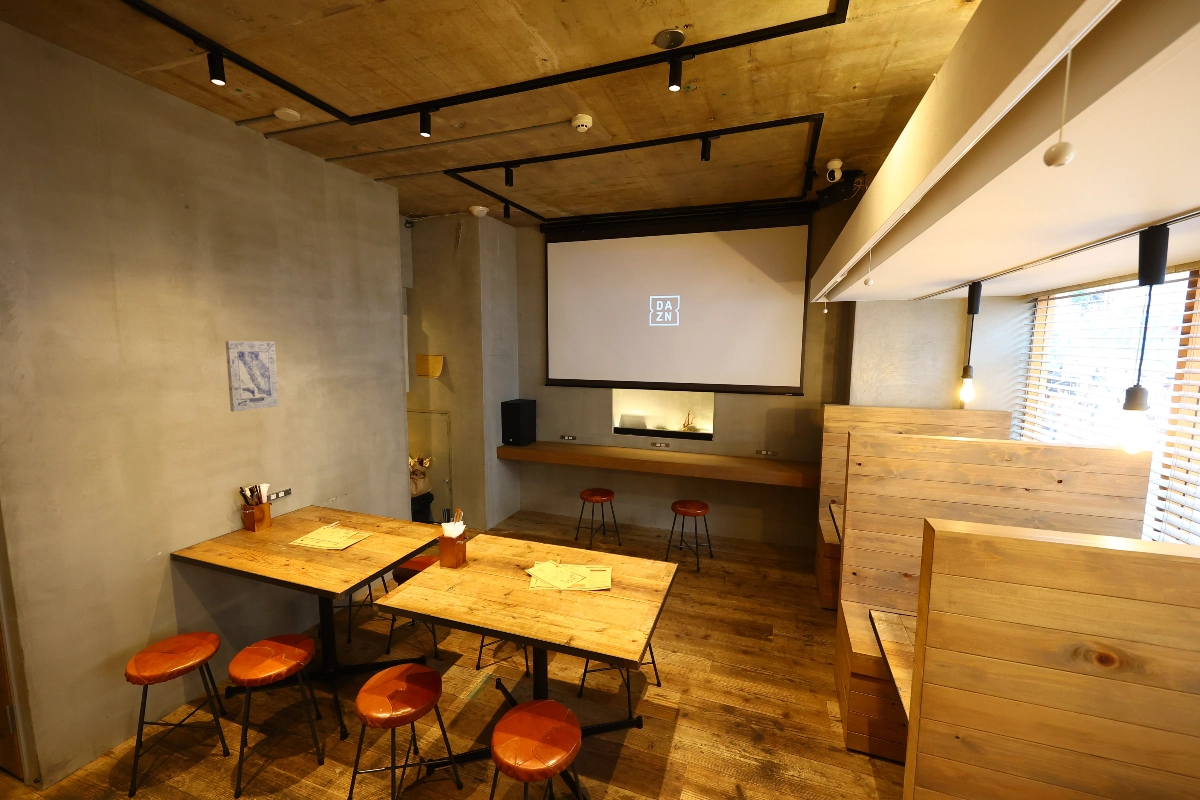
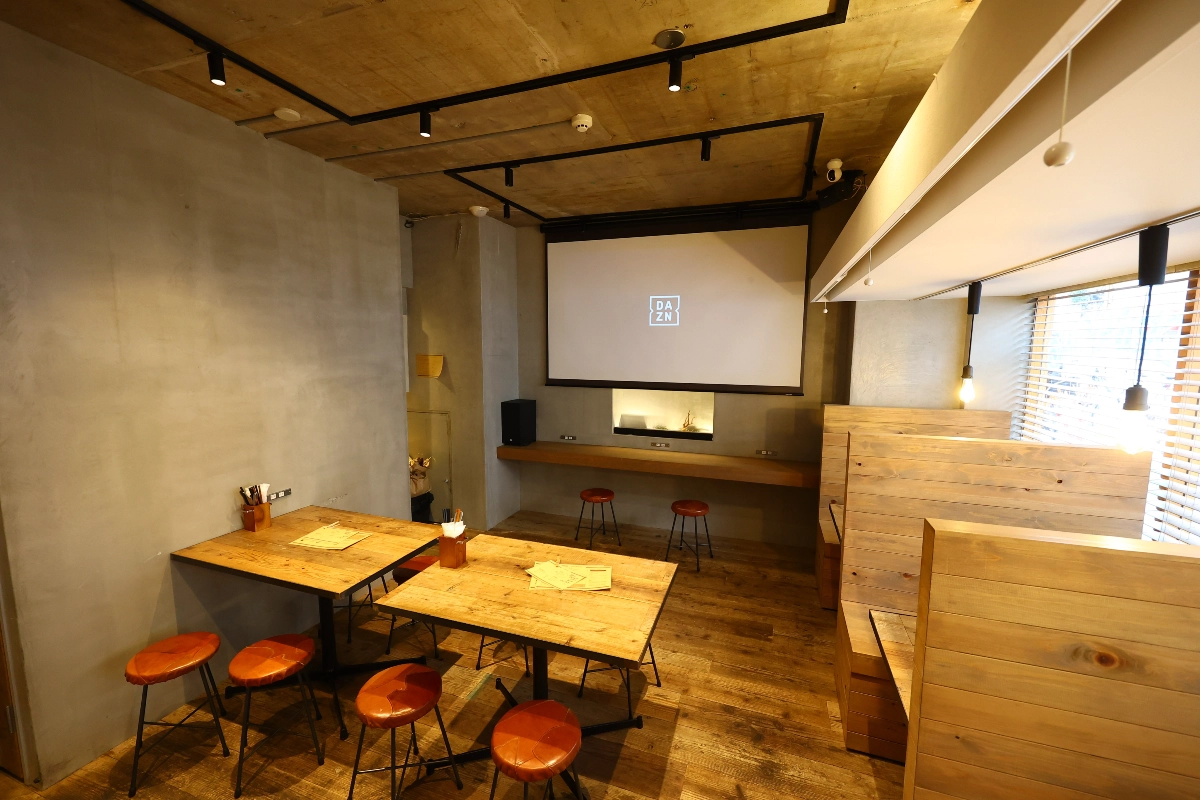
- wall art [225,340,280,413]
